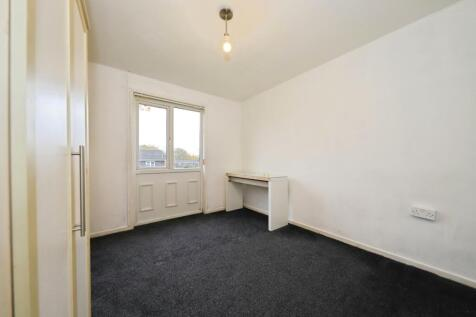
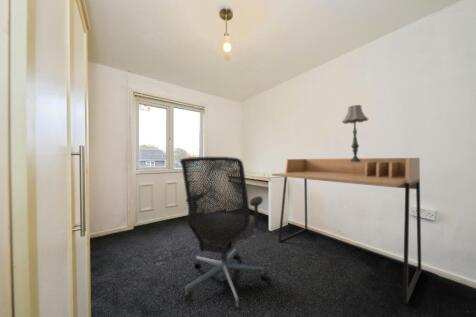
+ table lamp [341,104,369,162]
+ office chair [179,156,268,312]
+ desk [271,157,422,305]
